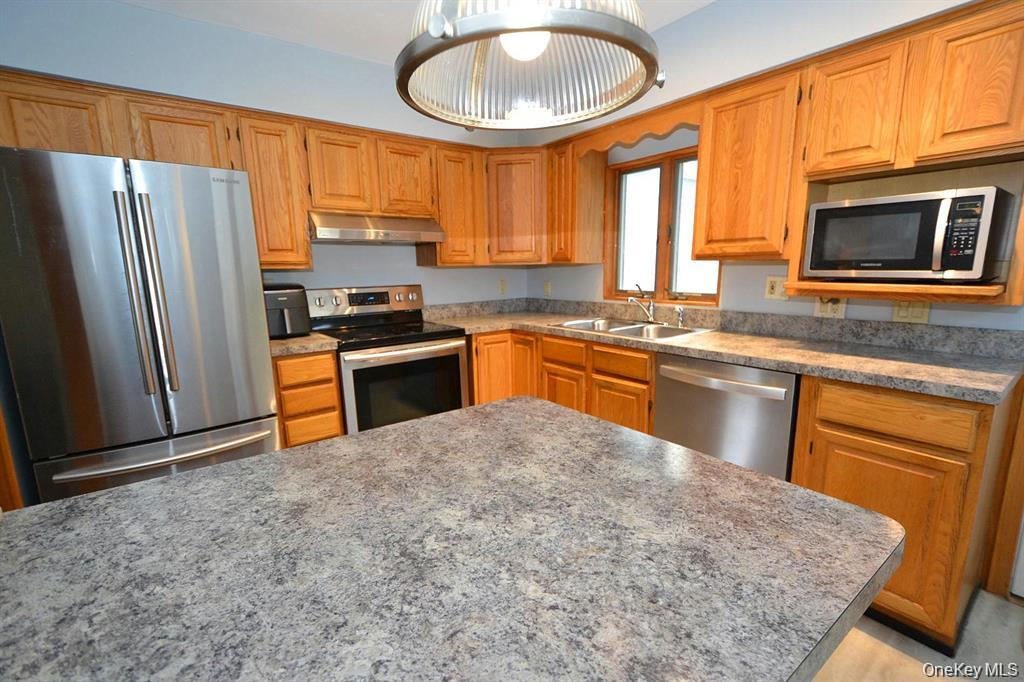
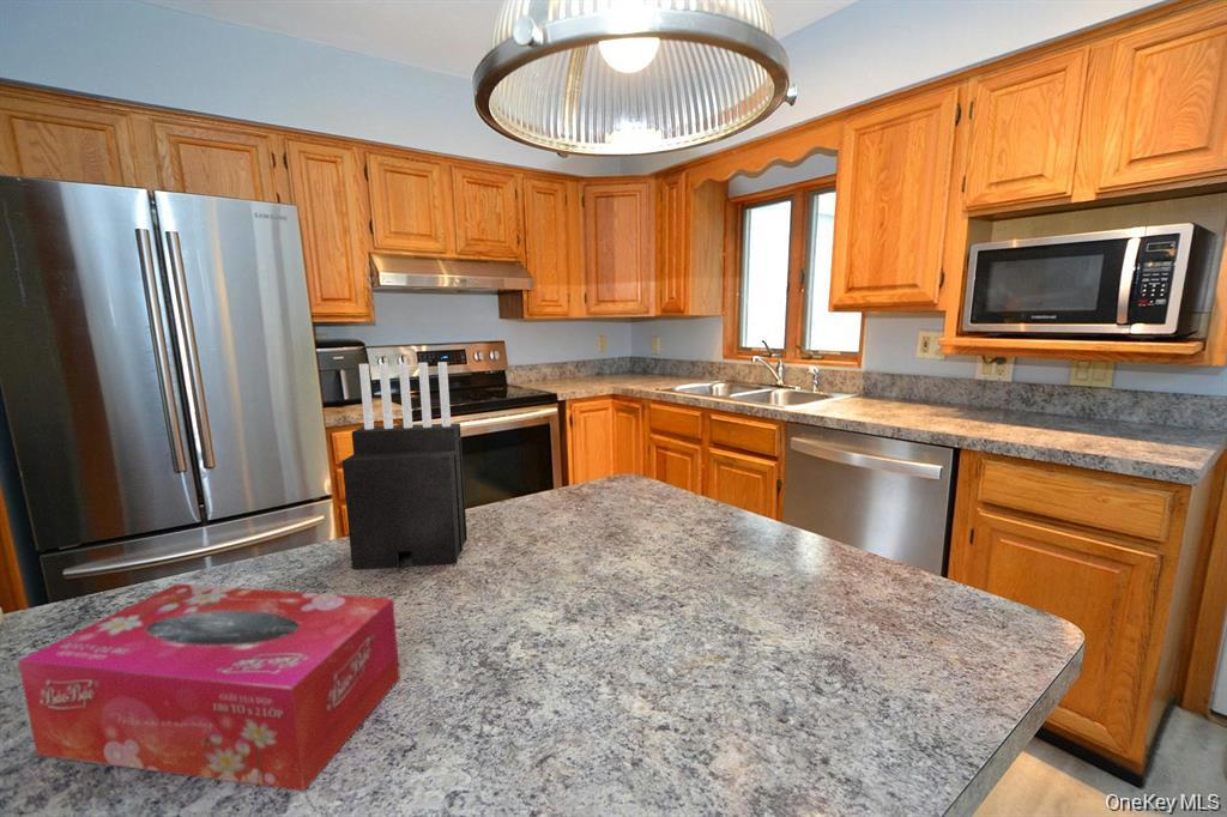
+ knife block [341,361,469,574]
+ tissue box [17,582,401,792]
